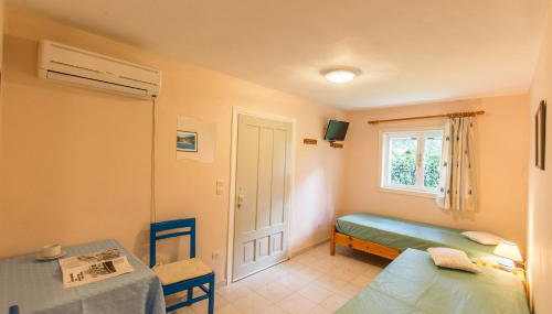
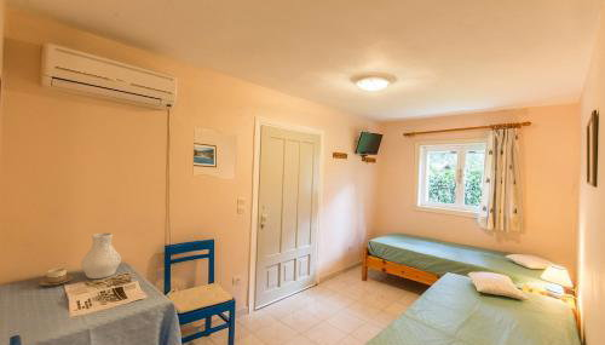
+ vase [80,232,122,280]
